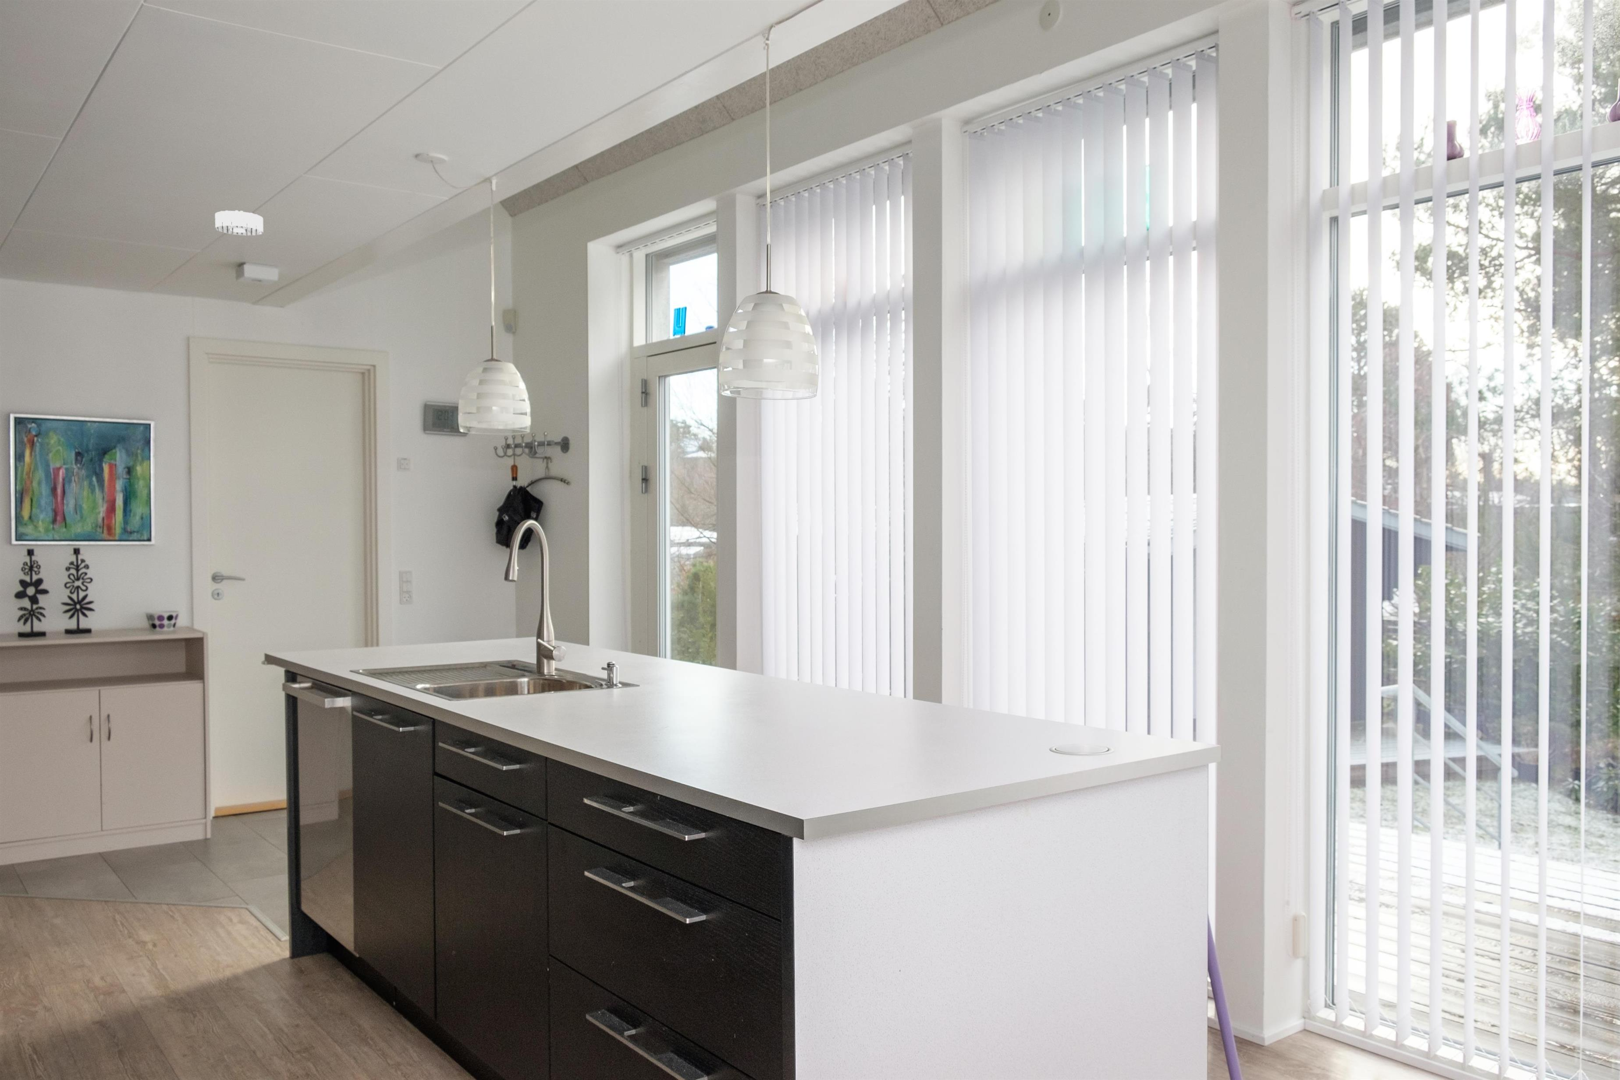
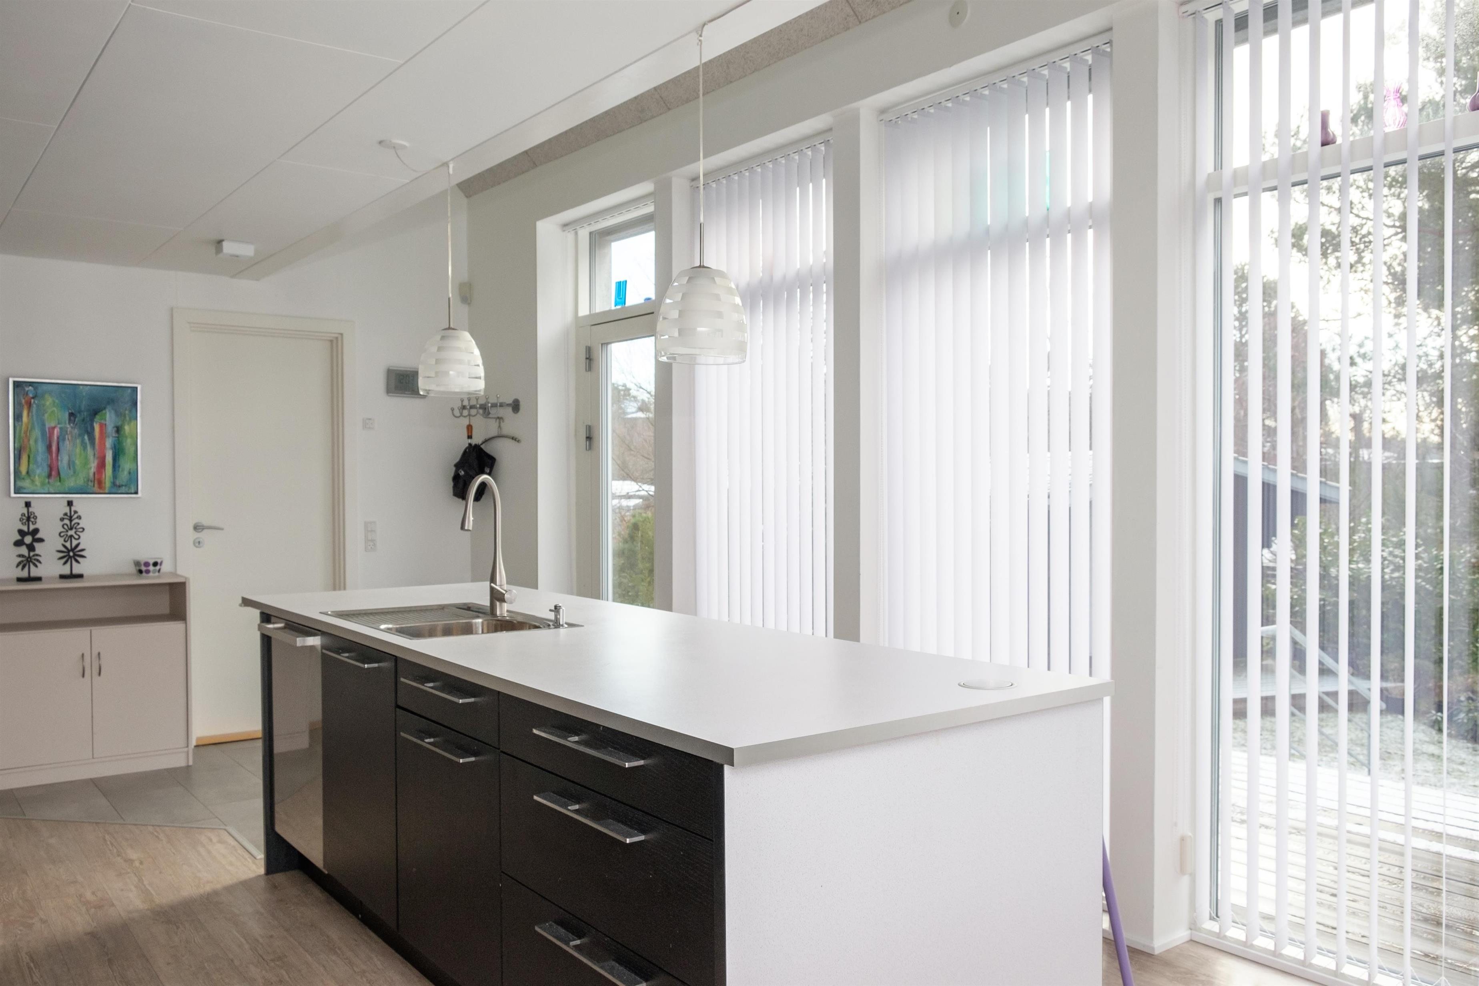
- smoke detector [215,210,264,236]
